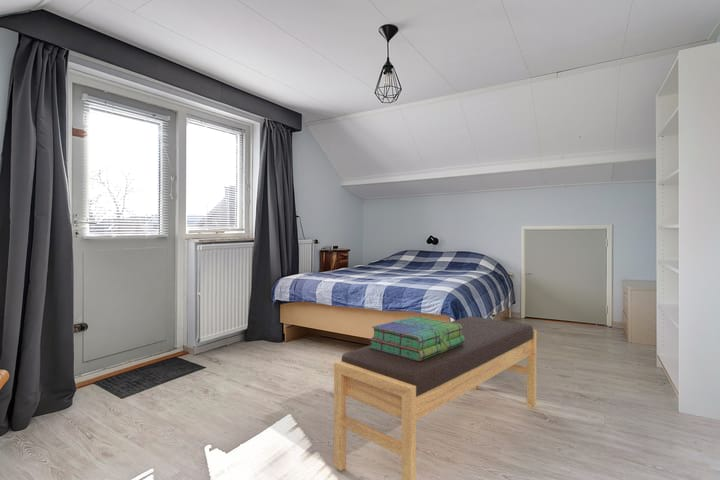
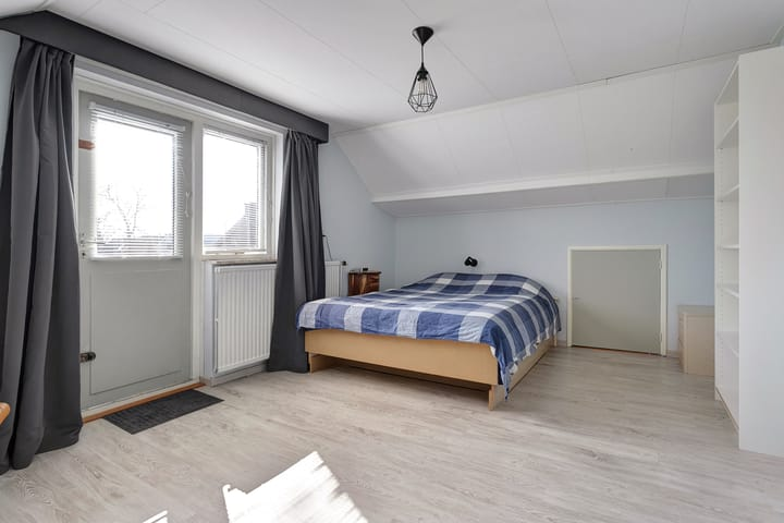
- bench [333,315,537,480]
- stack of books [368,315,465,361]
